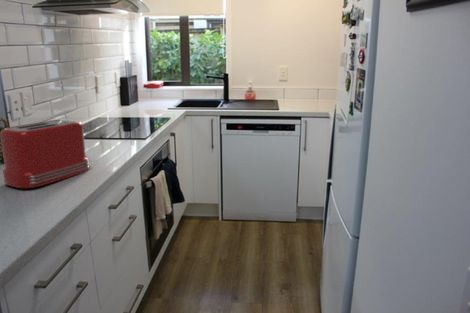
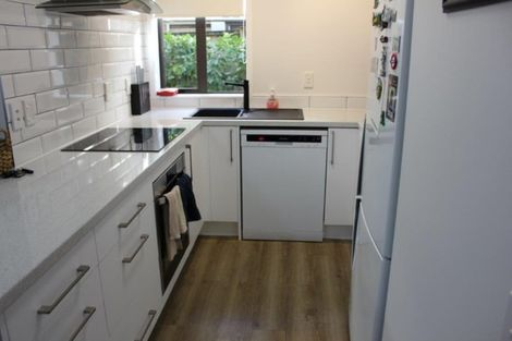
- toaster [0,118,90,189]
